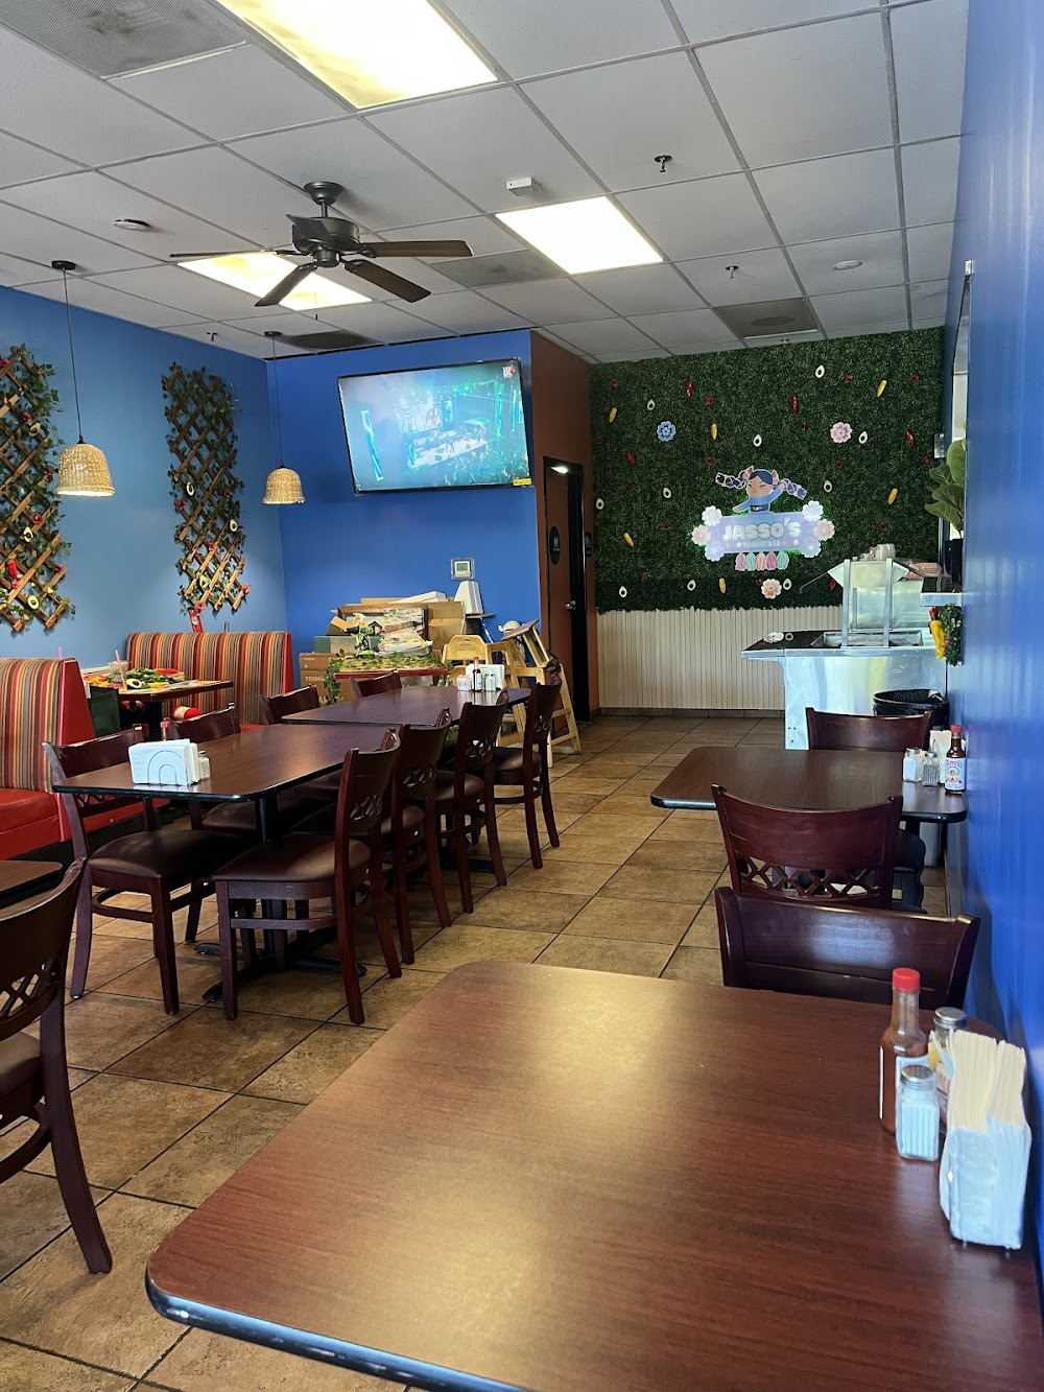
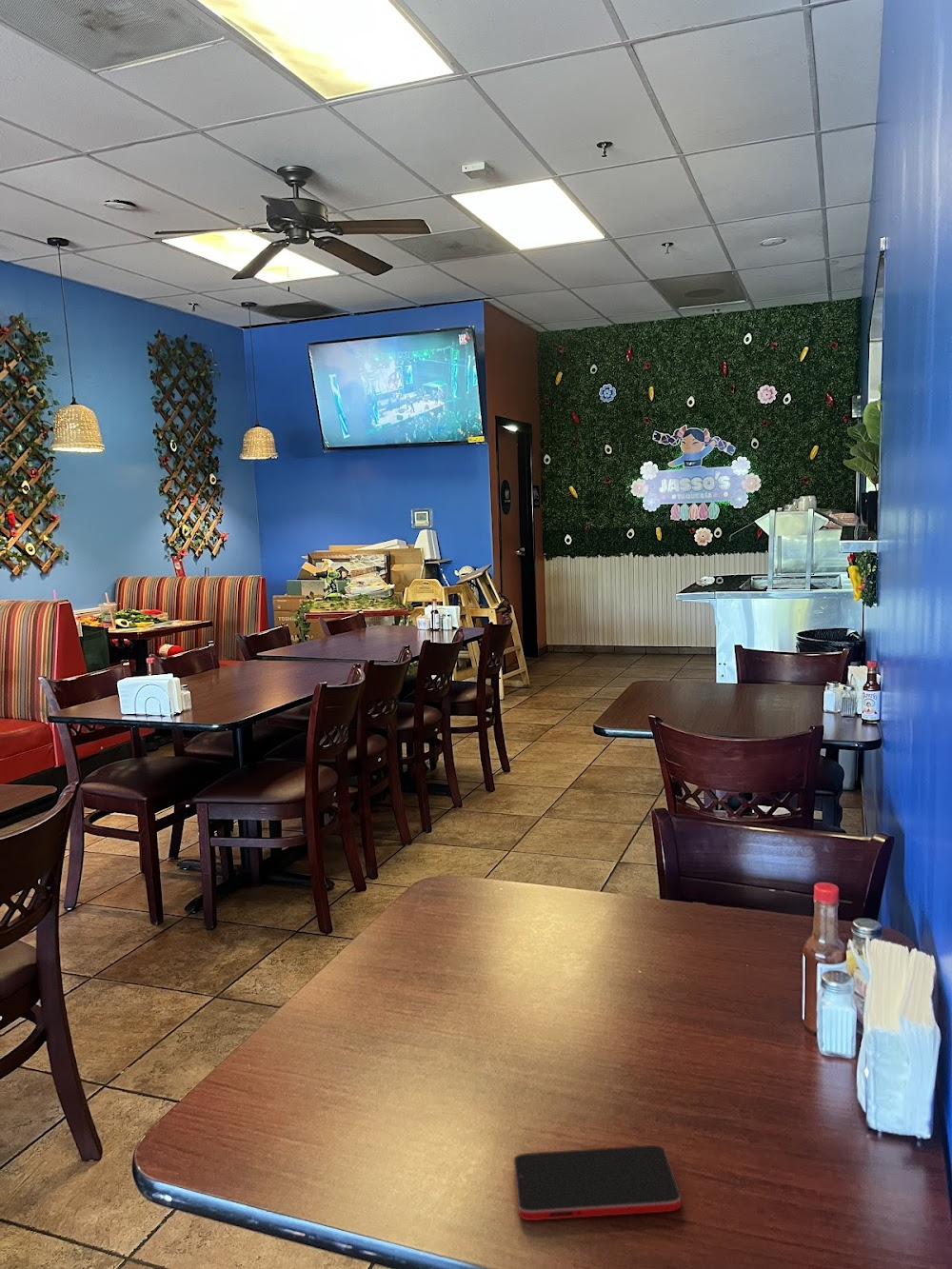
+ smartphone [512,1144,682,1221]
